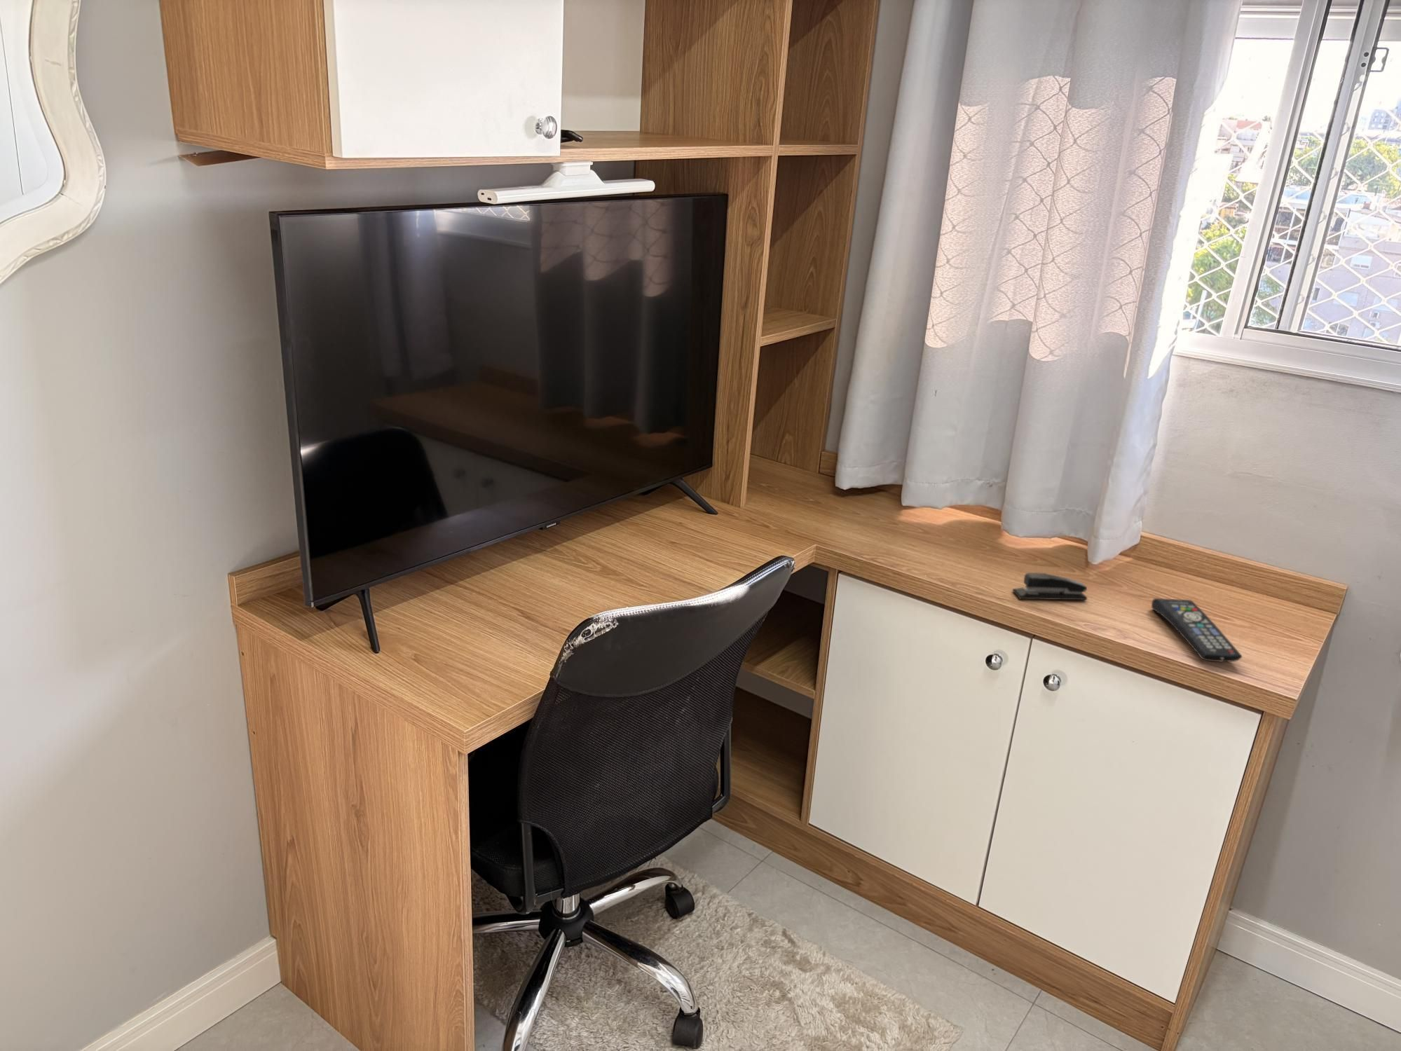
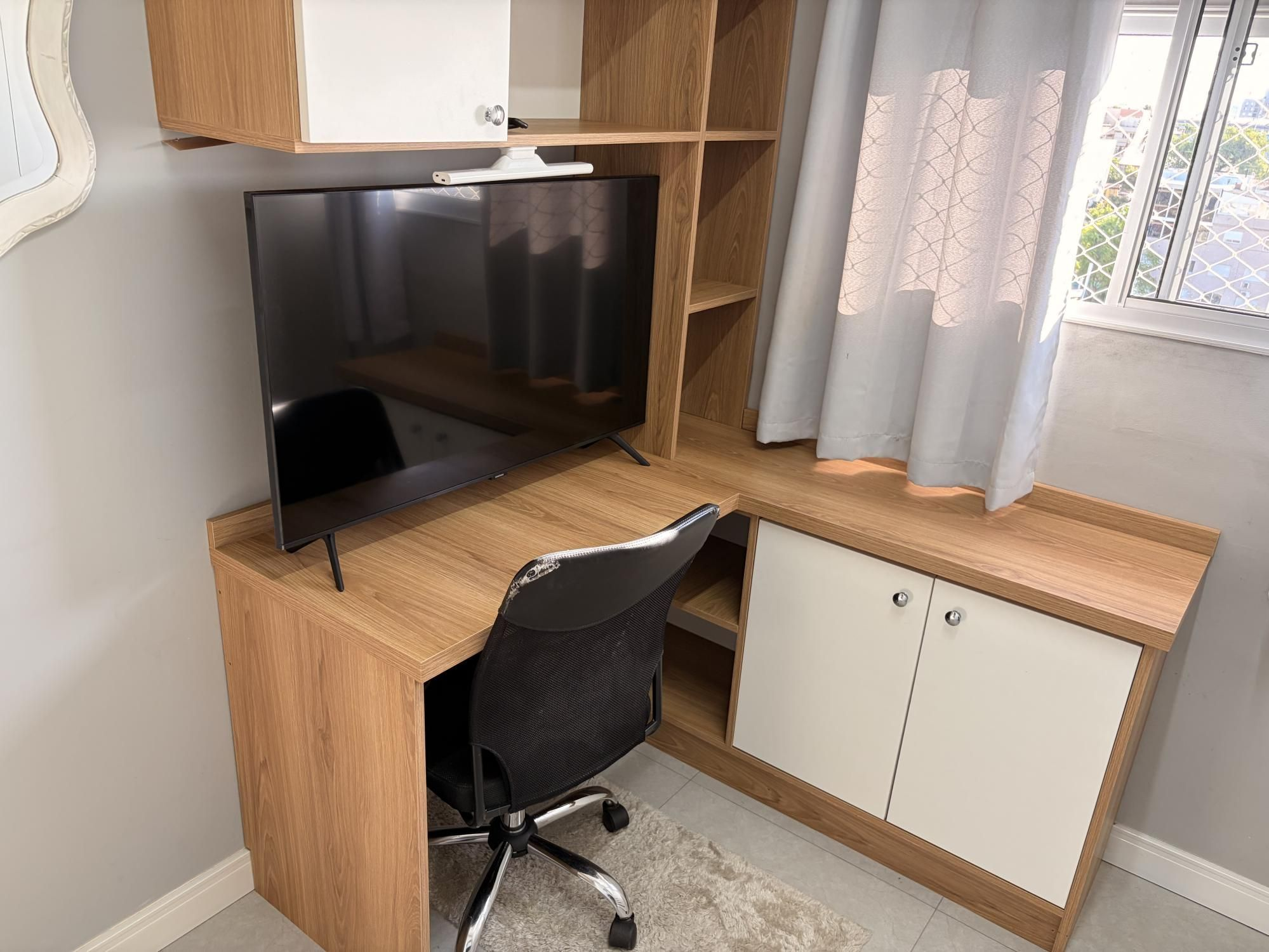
- remote control [1150,597,1243,662]
- stapler [1012,572,1087,601]
